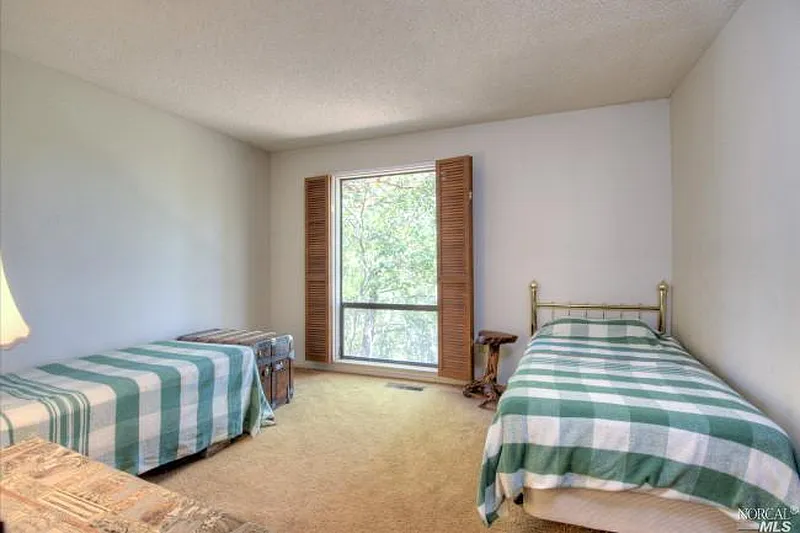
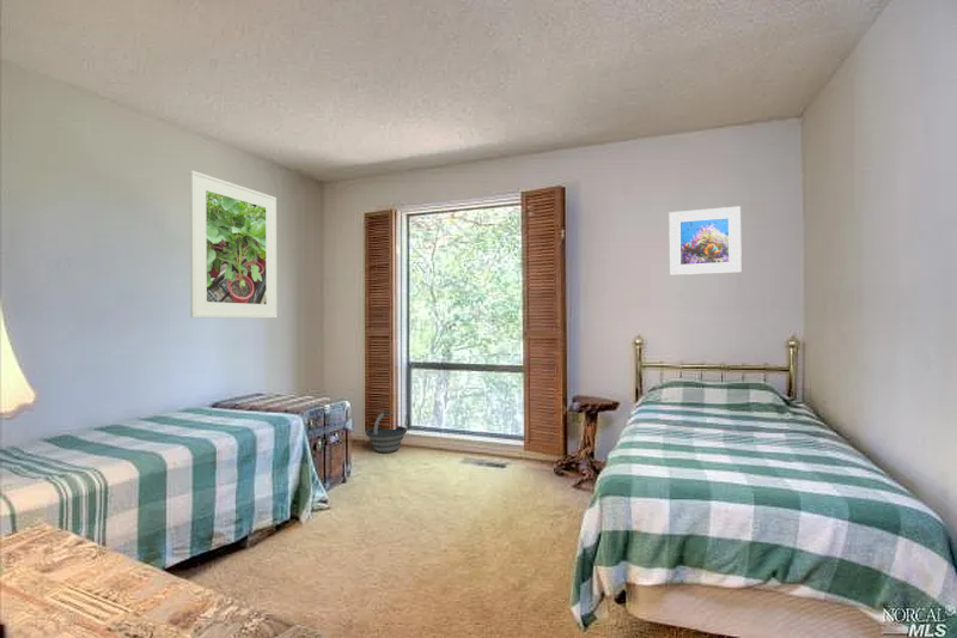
+ bucket [365,409,408,455]
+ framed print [189,169,279,320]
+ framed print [668,205,743,277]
